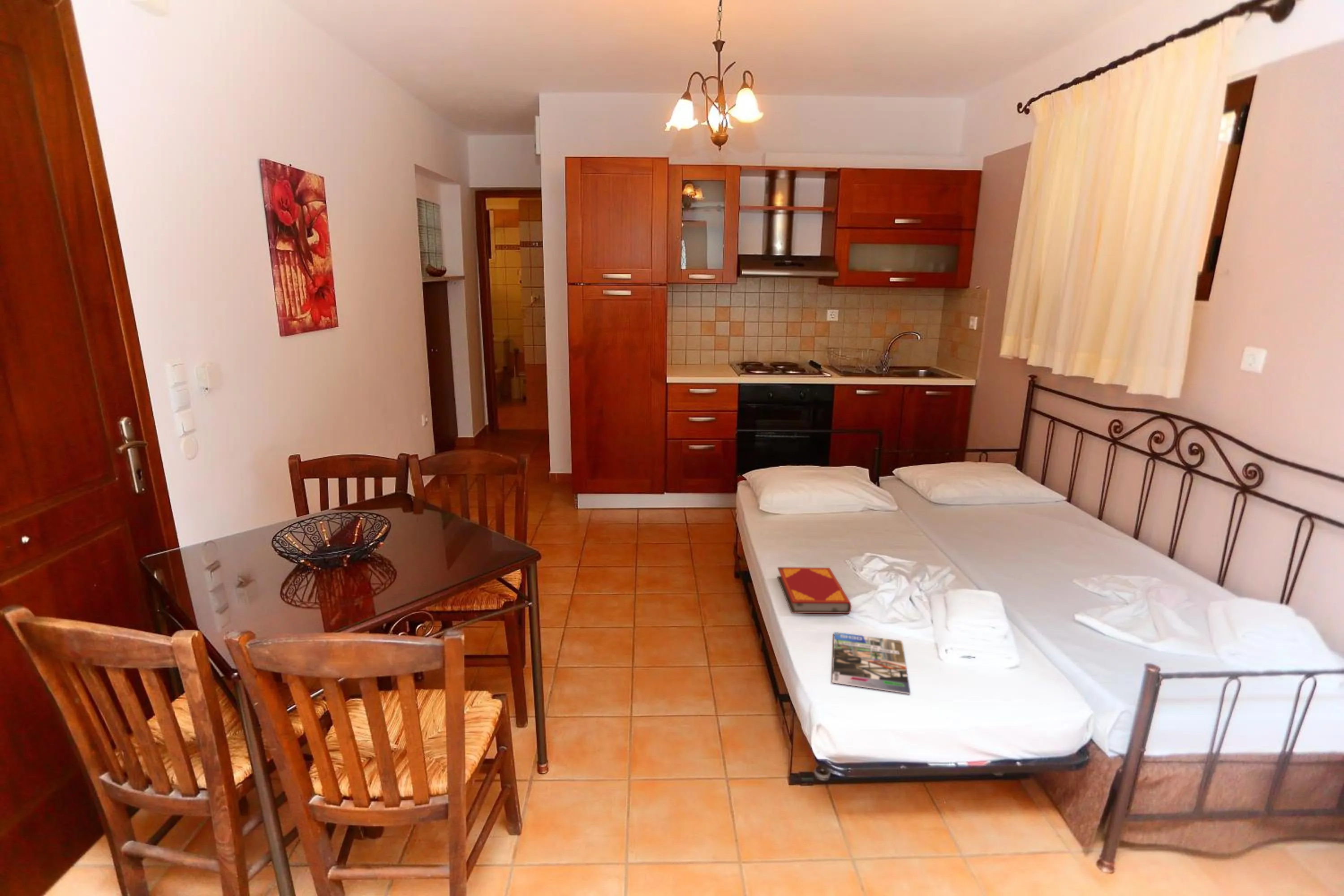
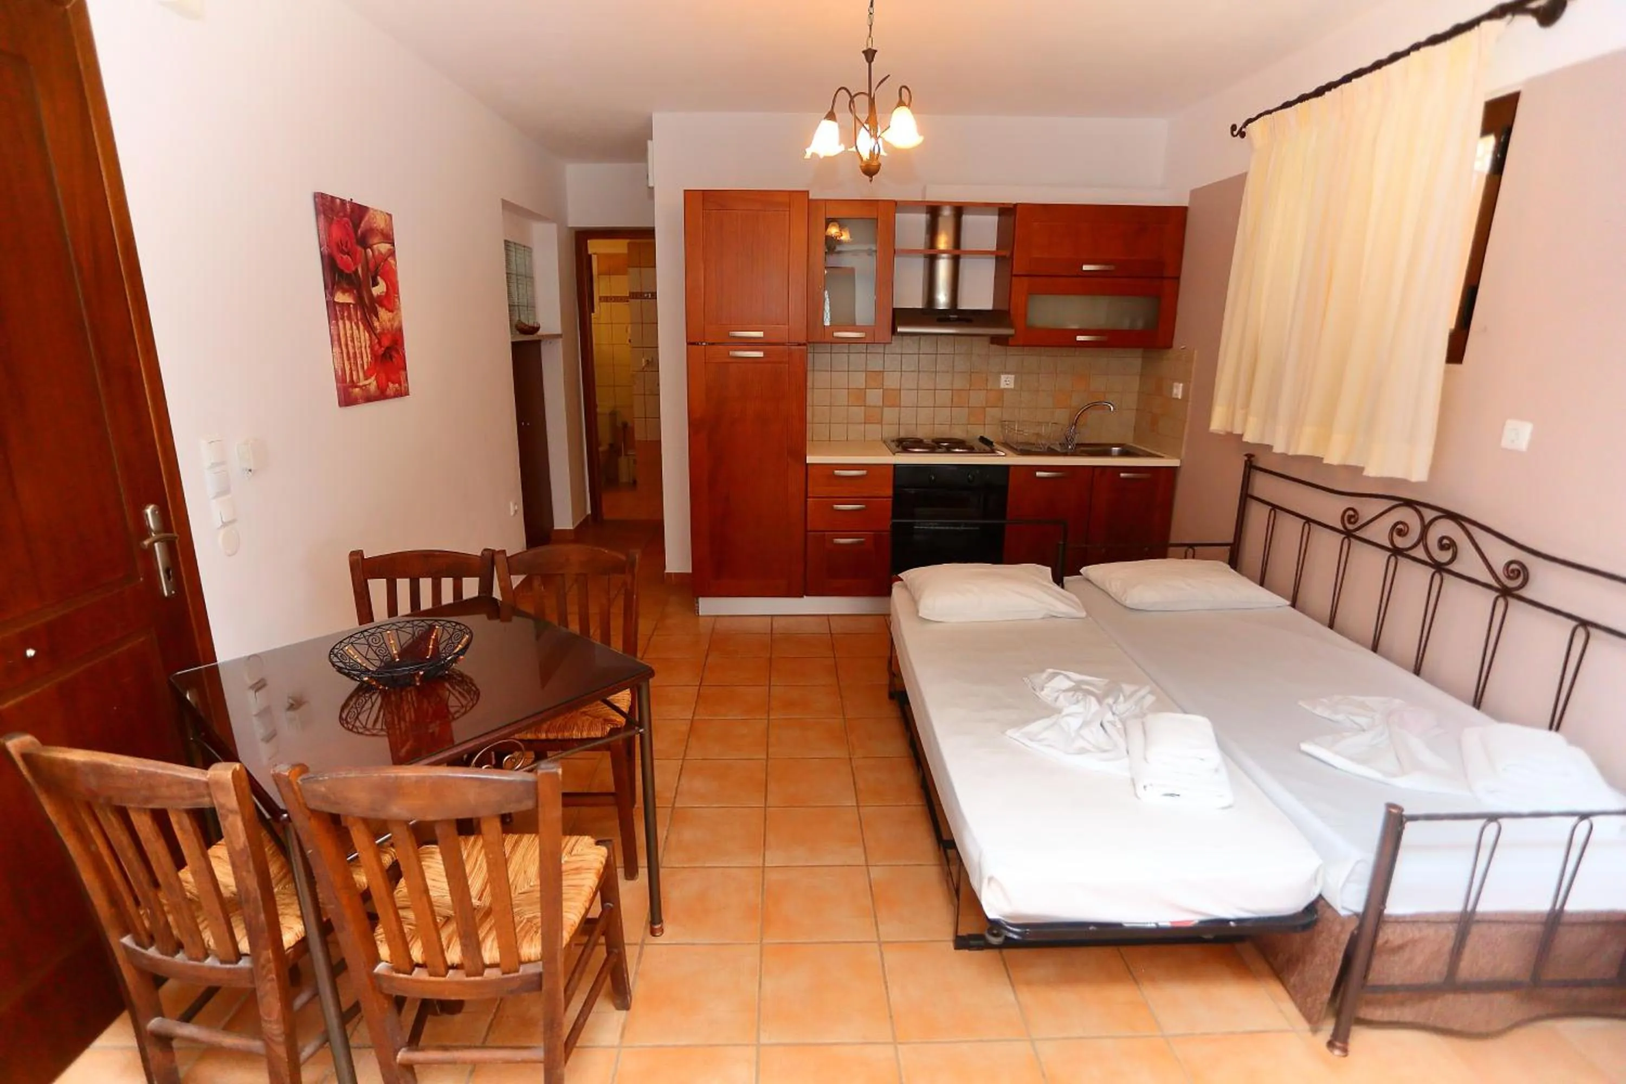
- hardback book [776,567,852,614]
- magazine [831,632,911,694]
